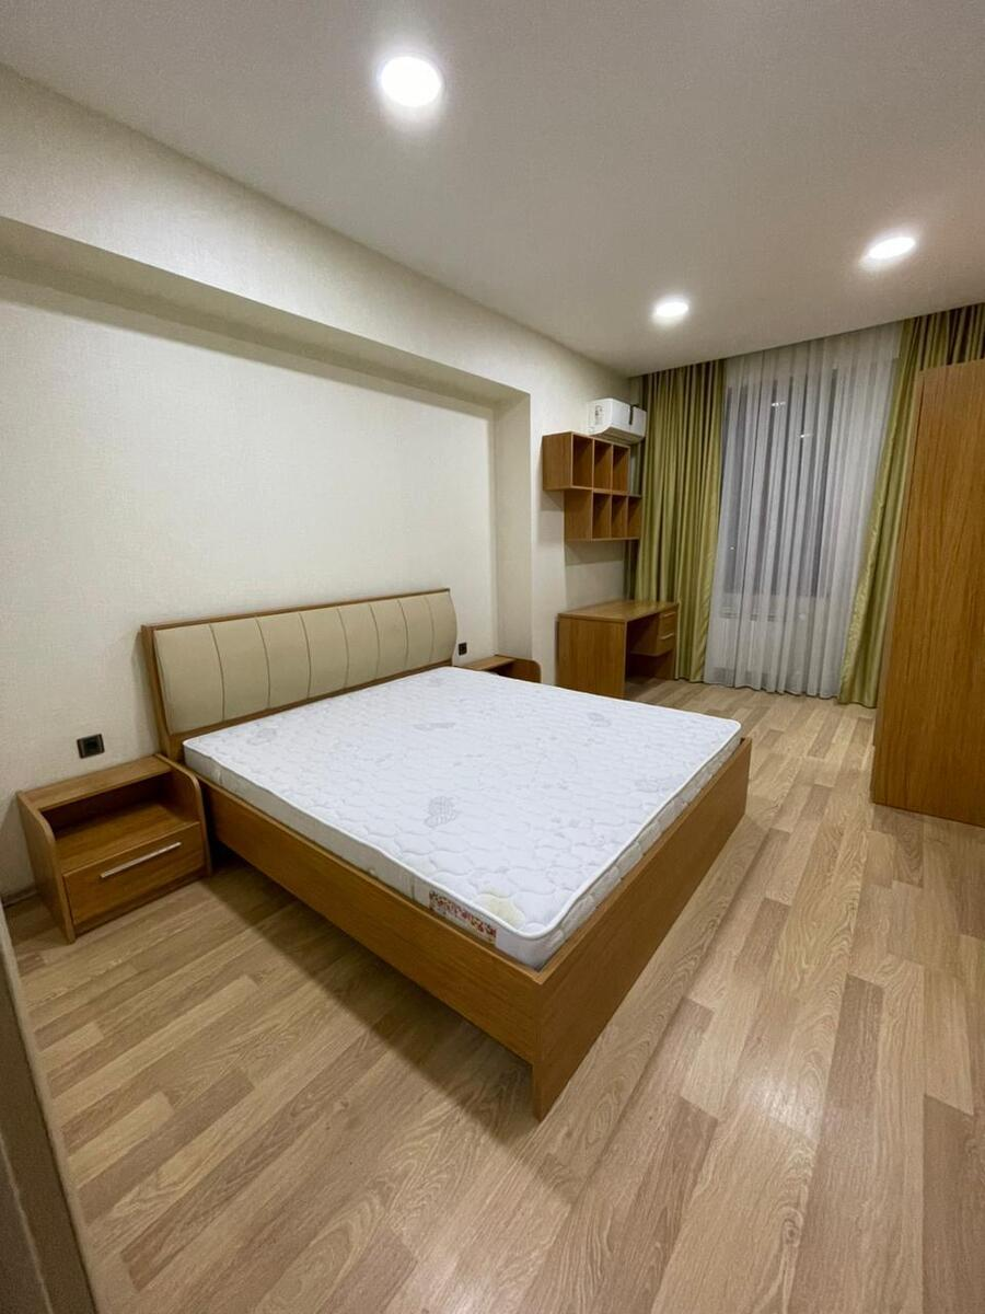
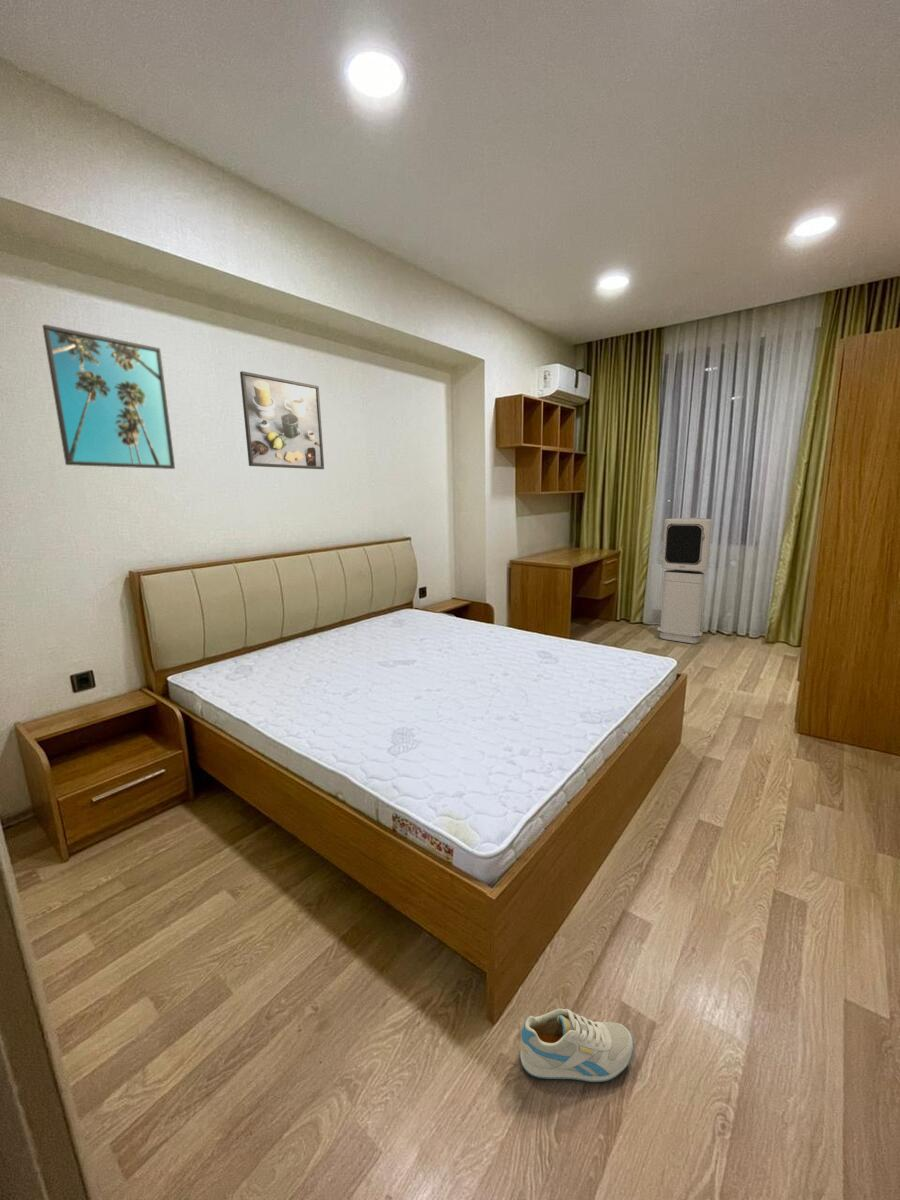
+ sneaker [519,1008,635,1083]
+ air purifier [656,517,713,644]
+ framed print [42,323,176,470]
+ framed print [239,370,325,470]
